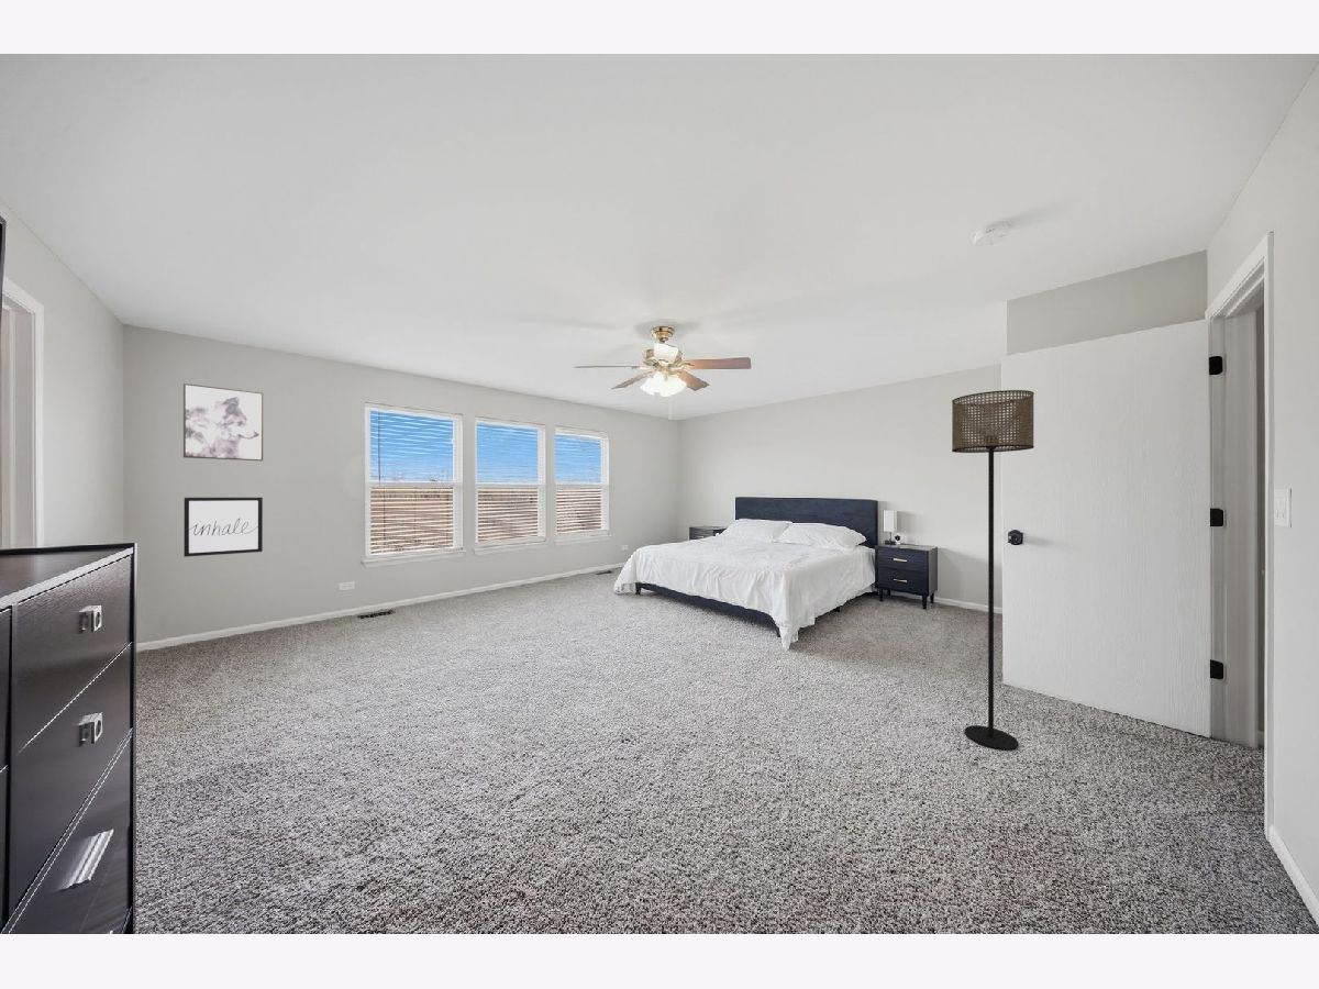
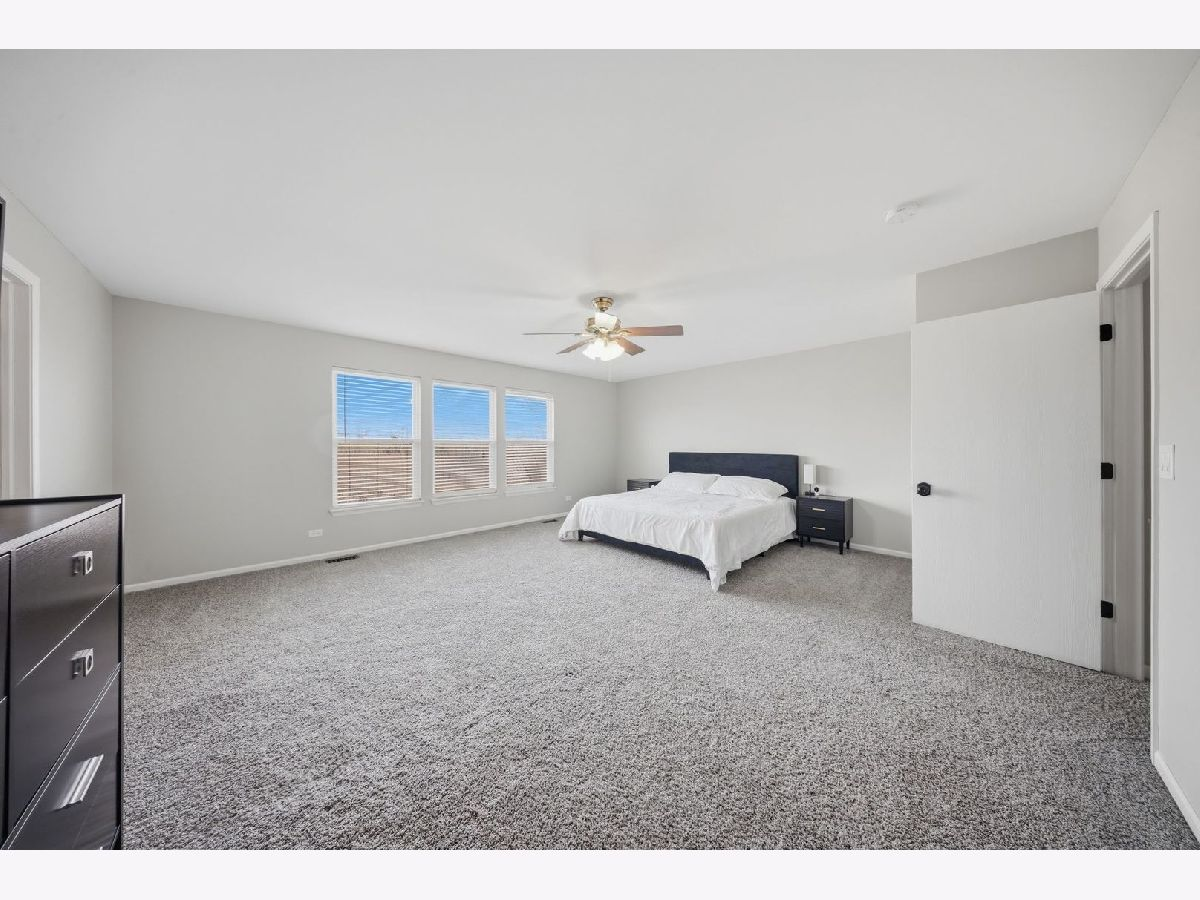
- floor lamp [951,389,1035,751]
- wall art [182,497,264,558]
- wall art [182,382,264,462]
